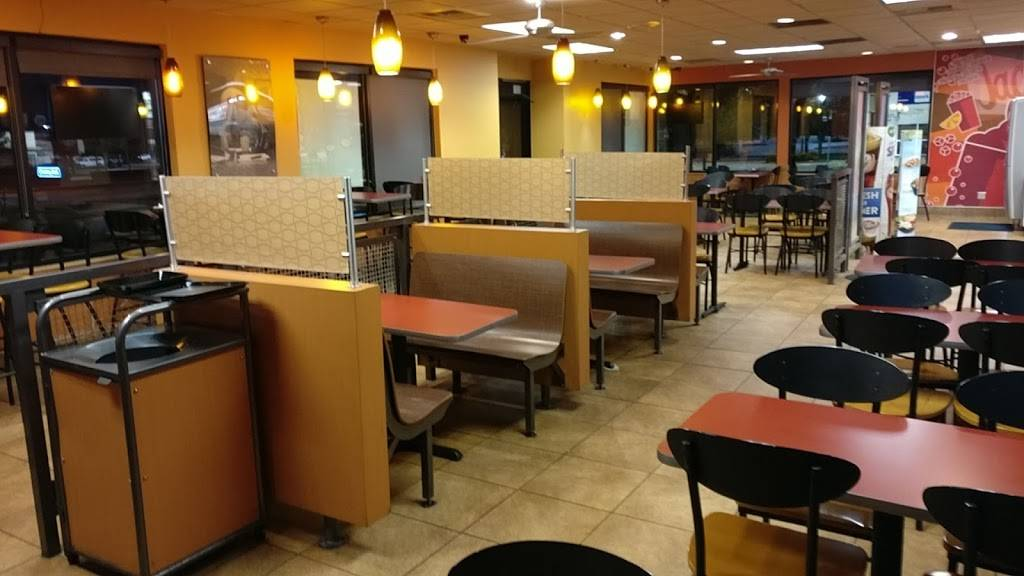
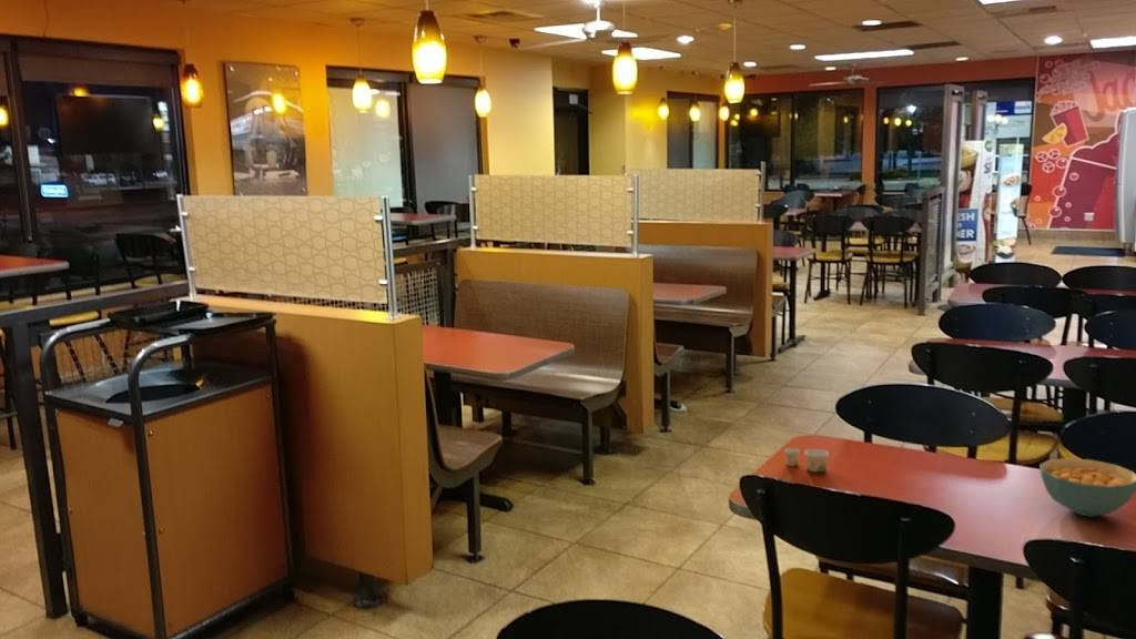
+ paper cup [783,447,830,473]
+ cereal bowl [1038,457,1136,518]
